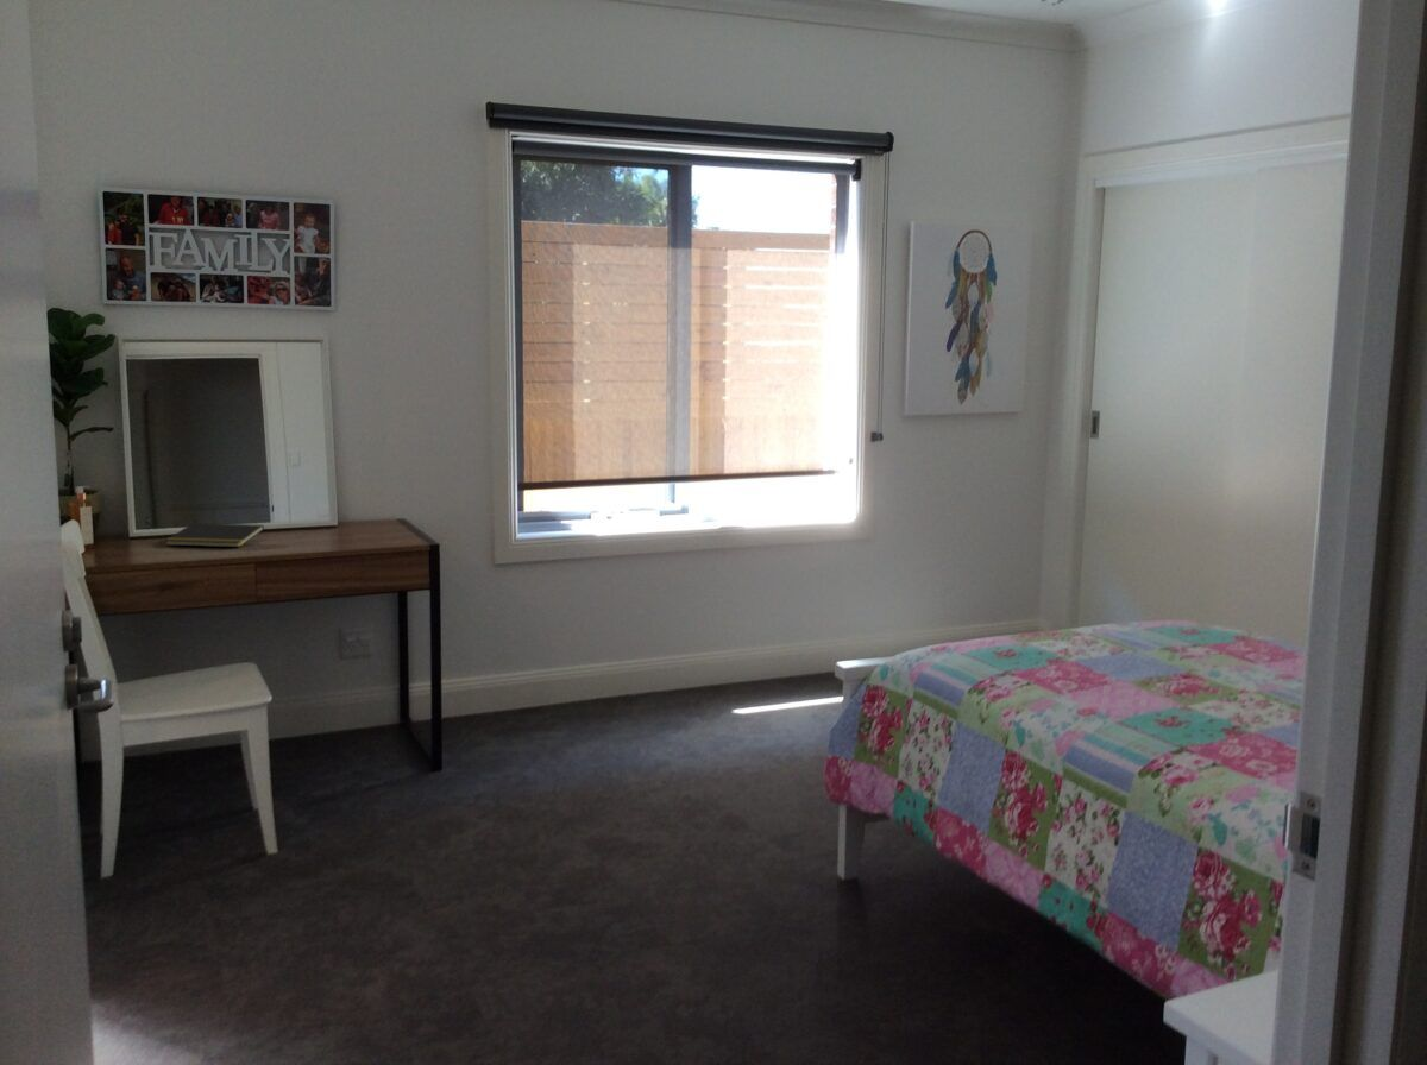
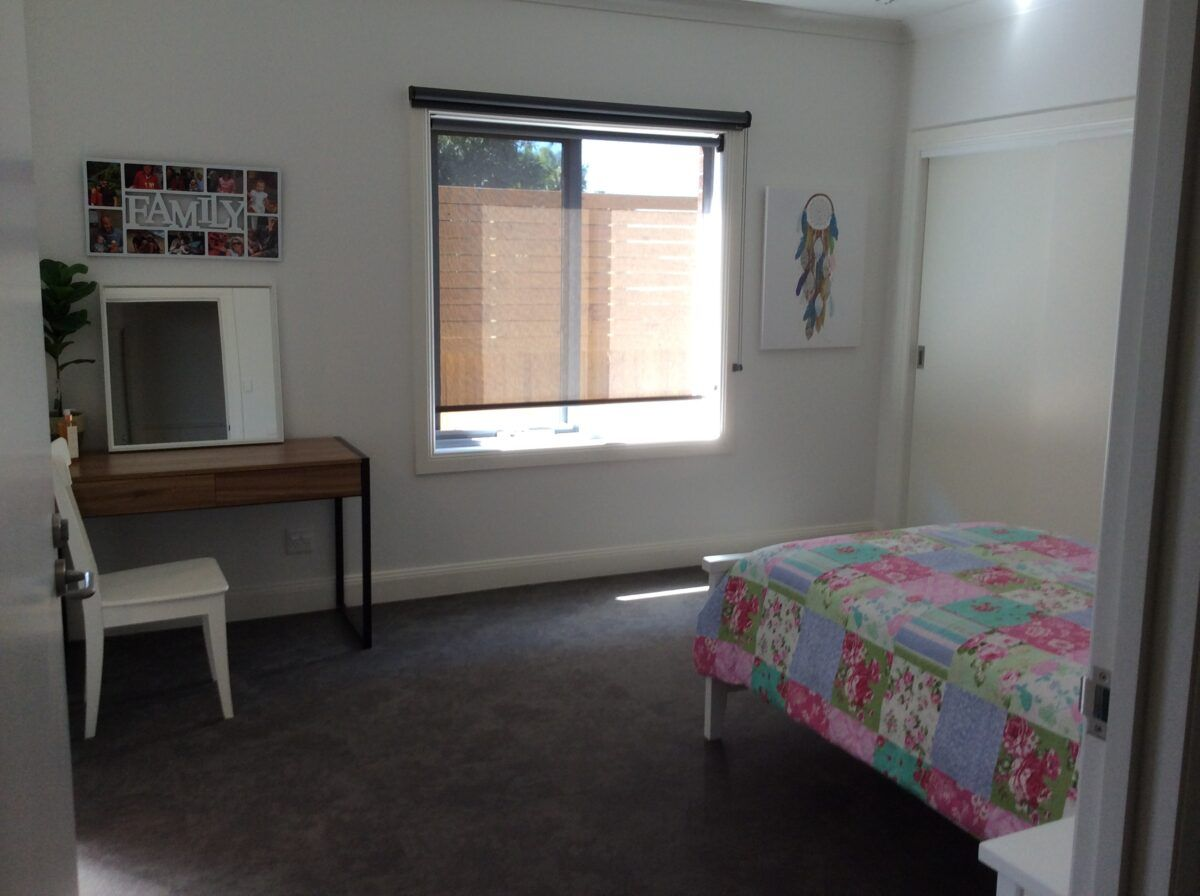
- notepad [164,522,265,548]
